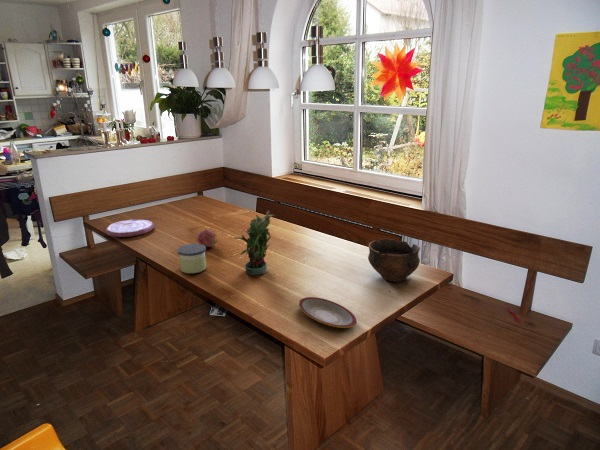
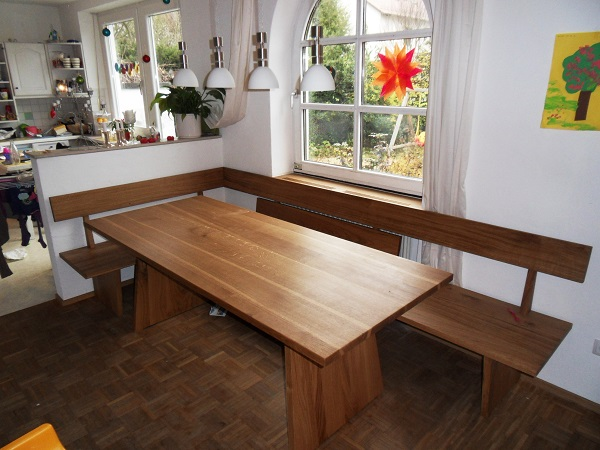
- fruit [196,229,219,248]
- candle [177,243,207,274]
- potted plant [233,209,275,276]
- plate [298,296,357,329]
- plate [105,218,155,238]
- bowl [367,238,421,283]
